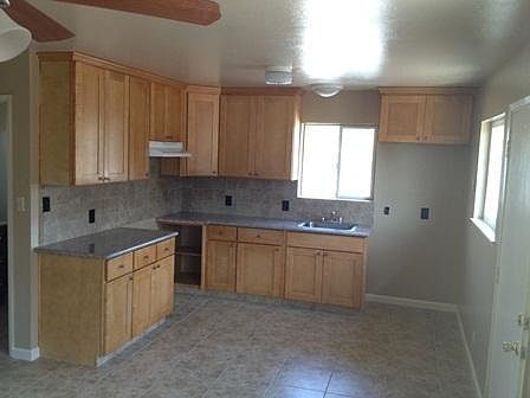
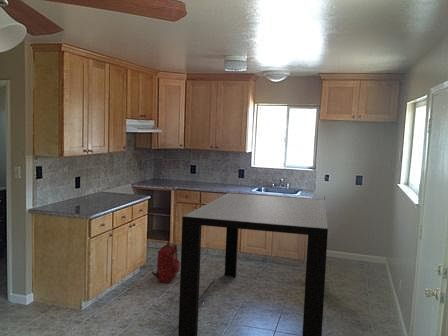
+ backpack [151,242,181,284]
+ dining table [167,192,329,336]
